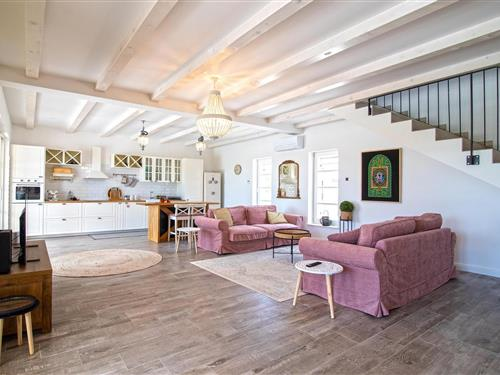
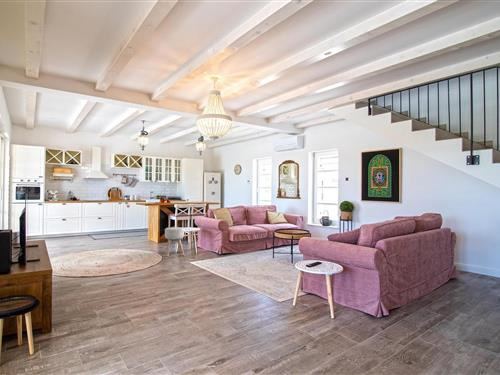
+ ottoman [164,226,185,258]
